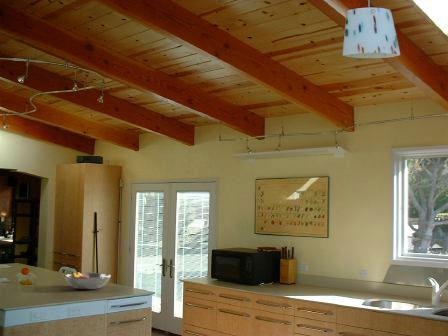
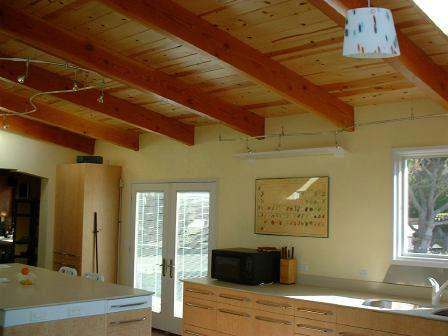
- fruit bowl [64,271,112,290]
